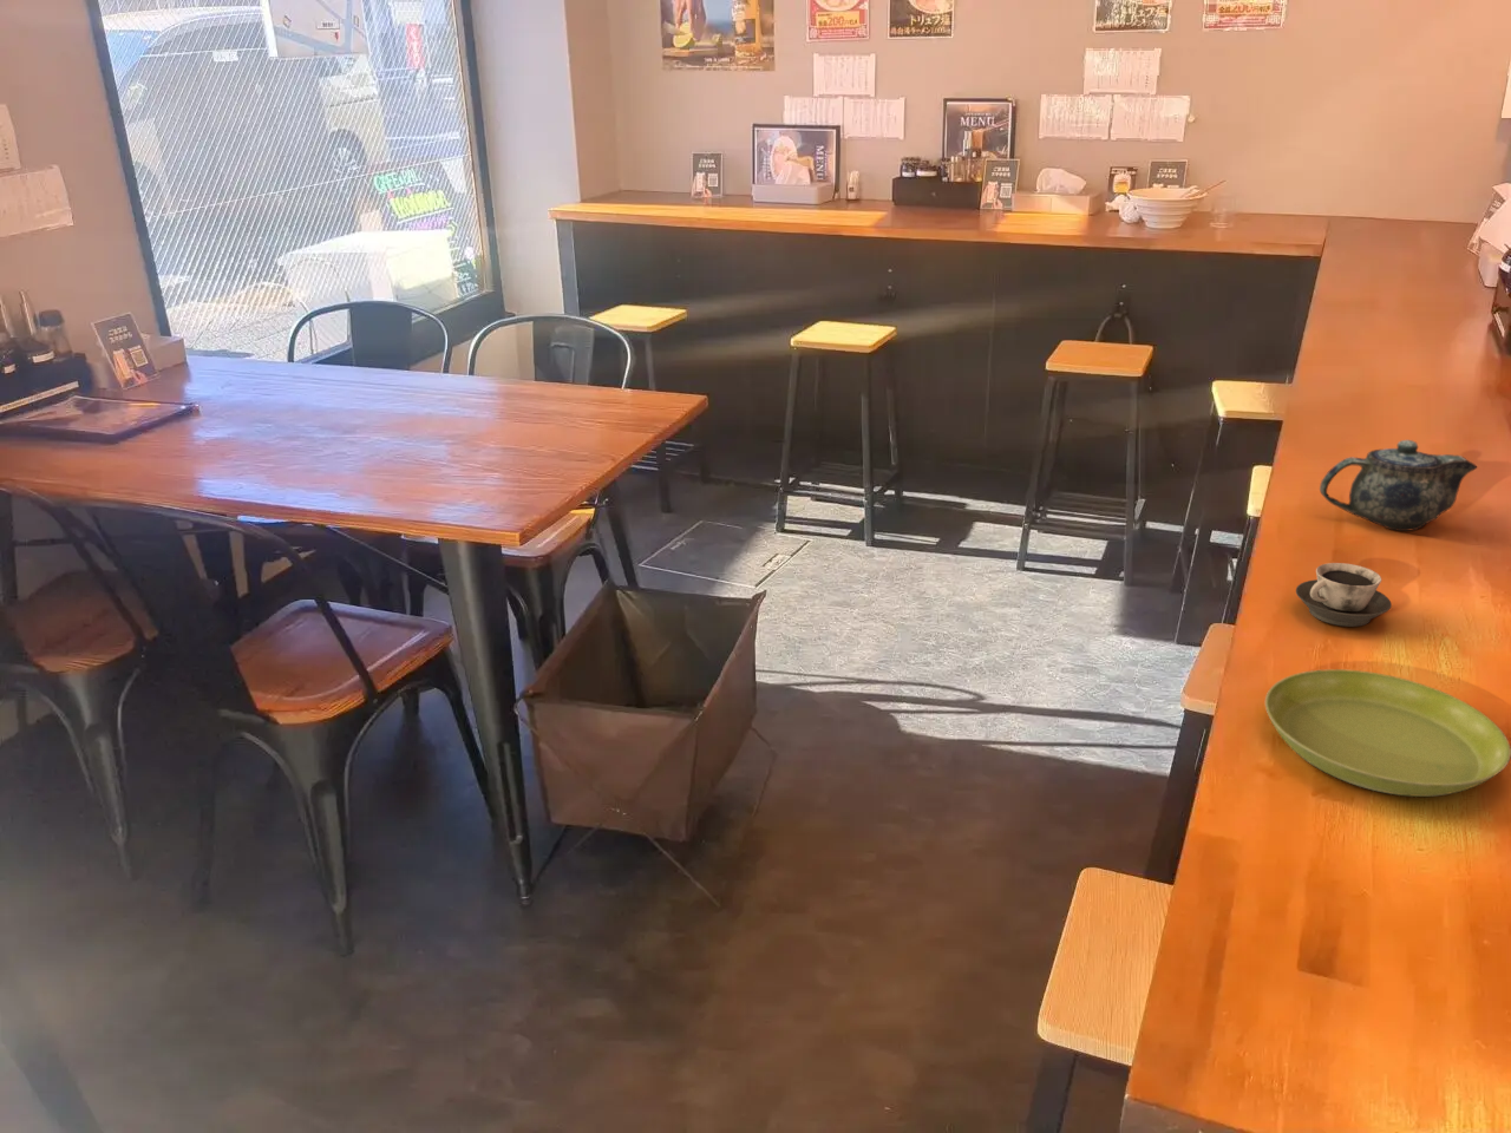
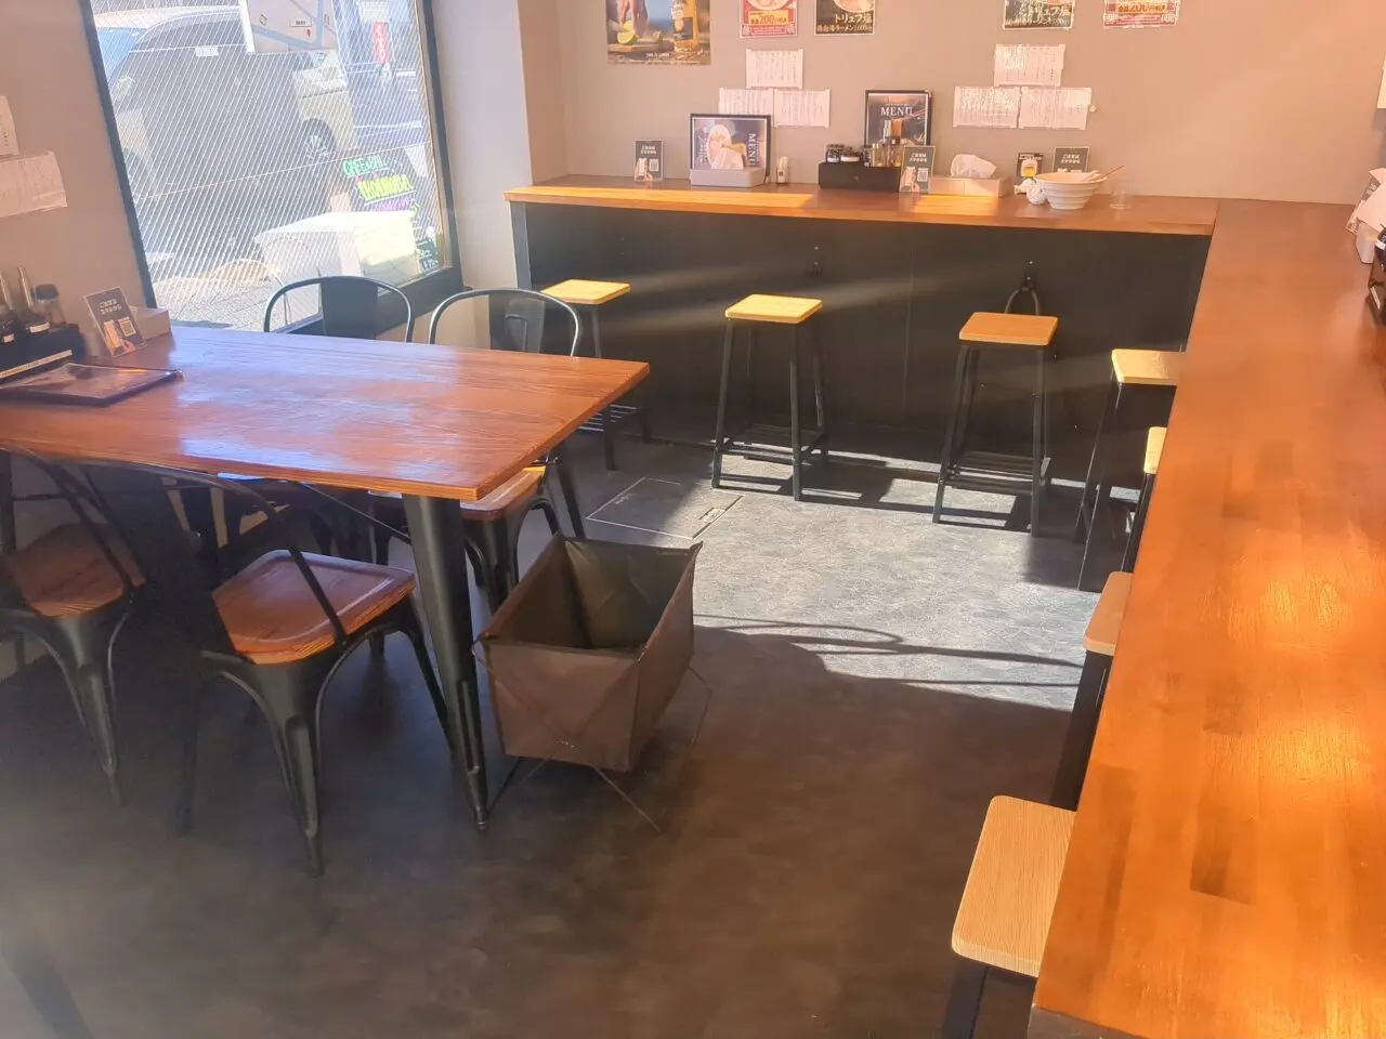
- saucer [1265,668,1511,797]
- chinaware [1318,439,1479,532]
- cup [1294,562,1393,628]
